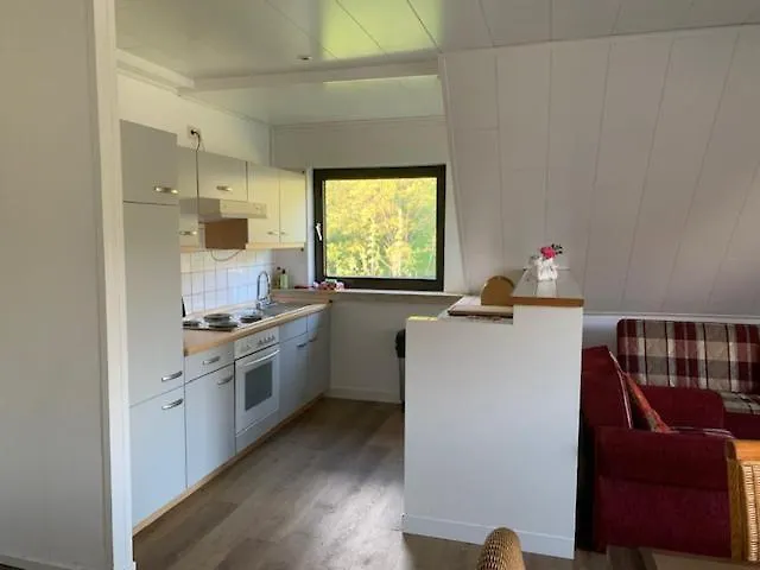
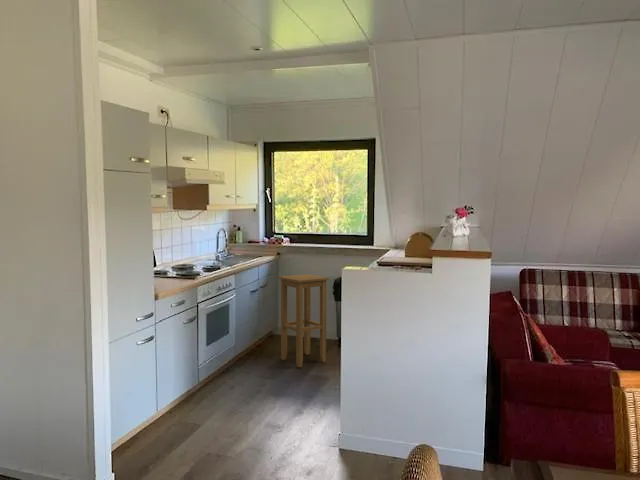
+ stool [278,273,330,368]
